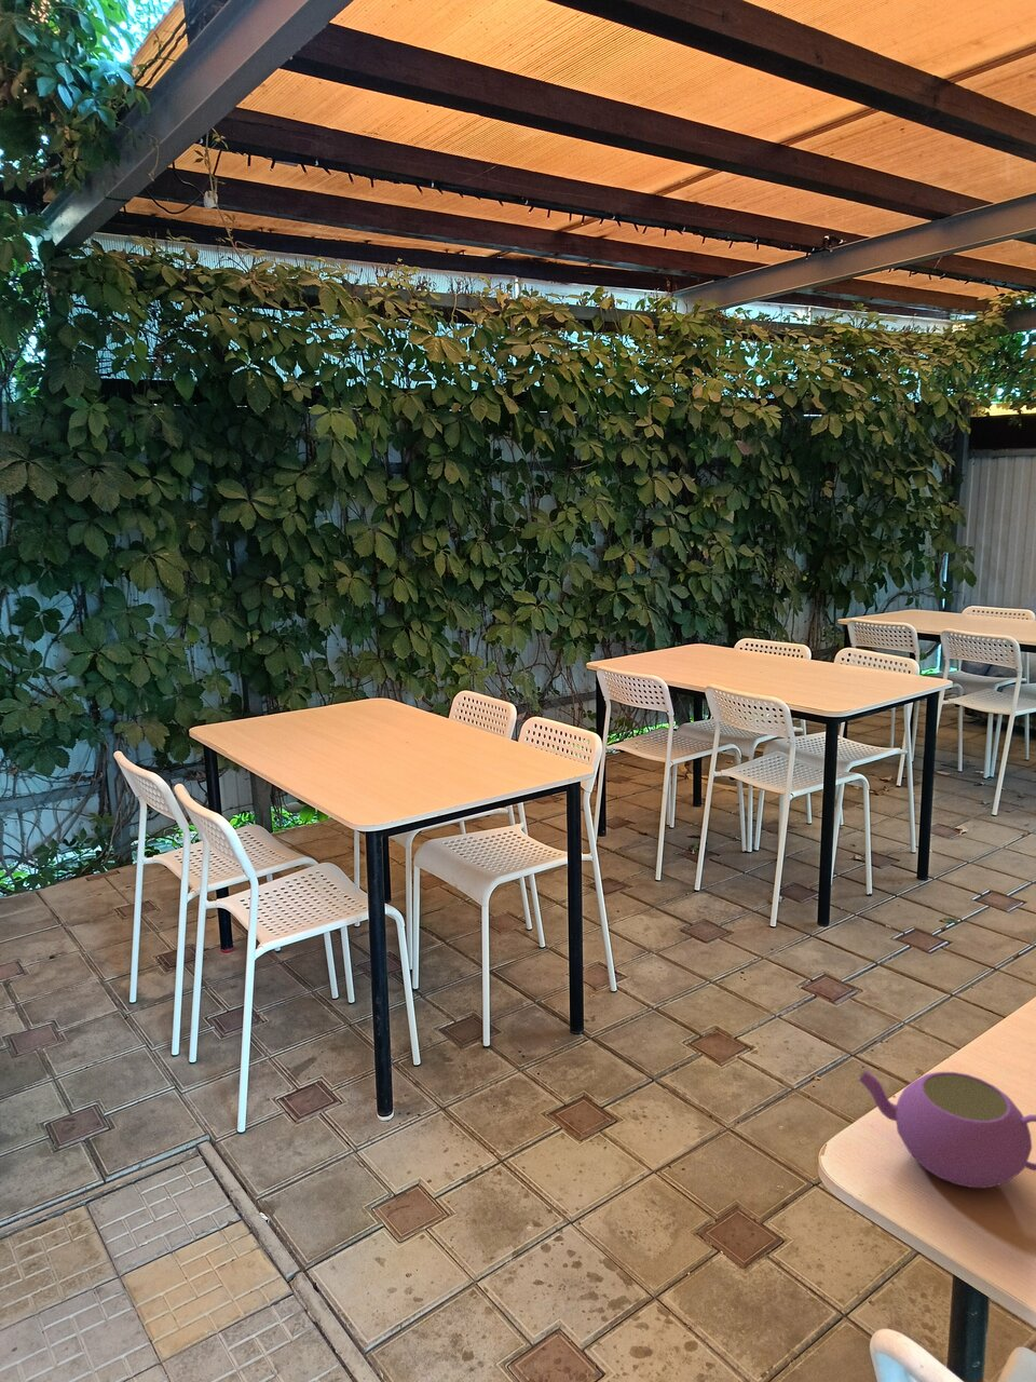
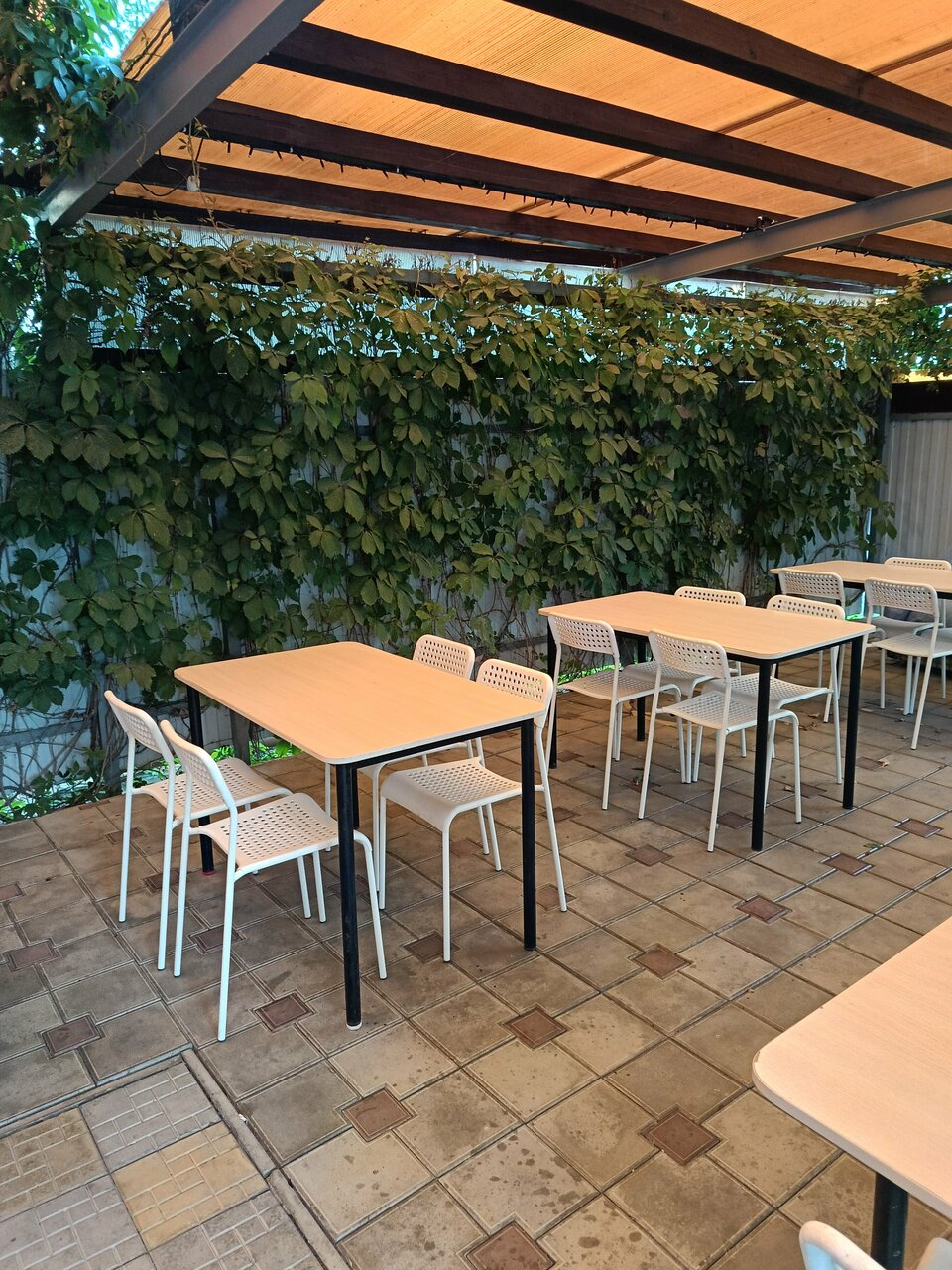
- teapot [856,1068,1036,1188]
